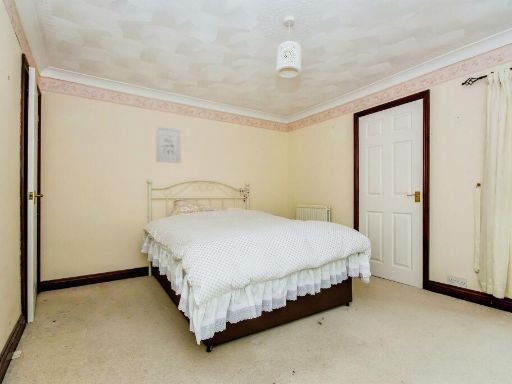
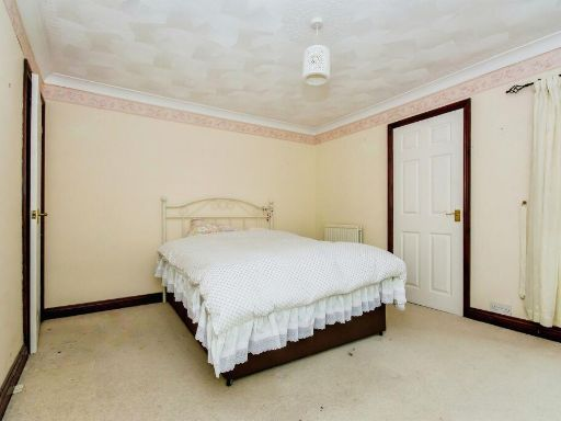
- wall art [155,125,182,164]
